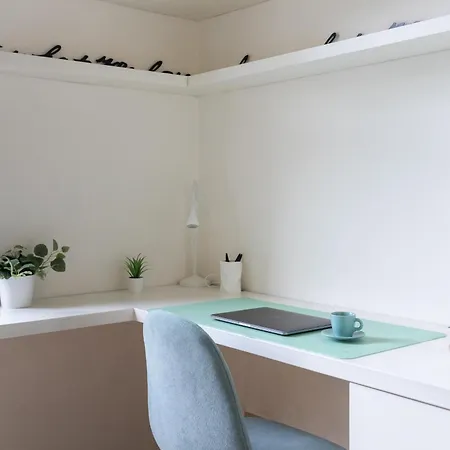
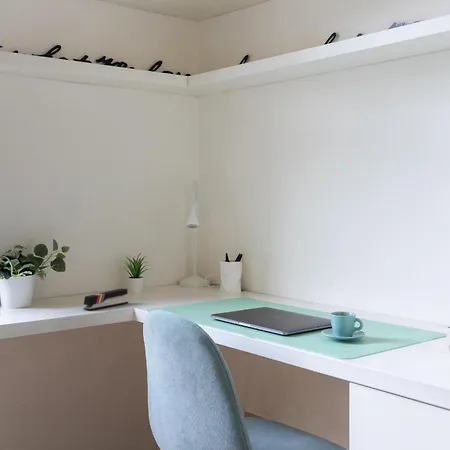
+ stapler [83,288,129,311]
